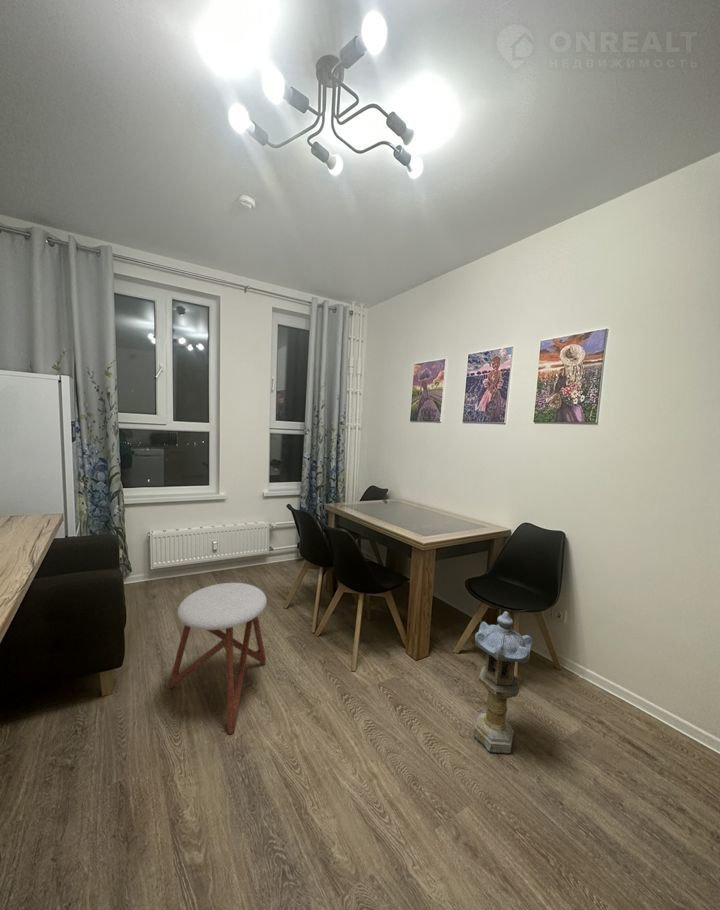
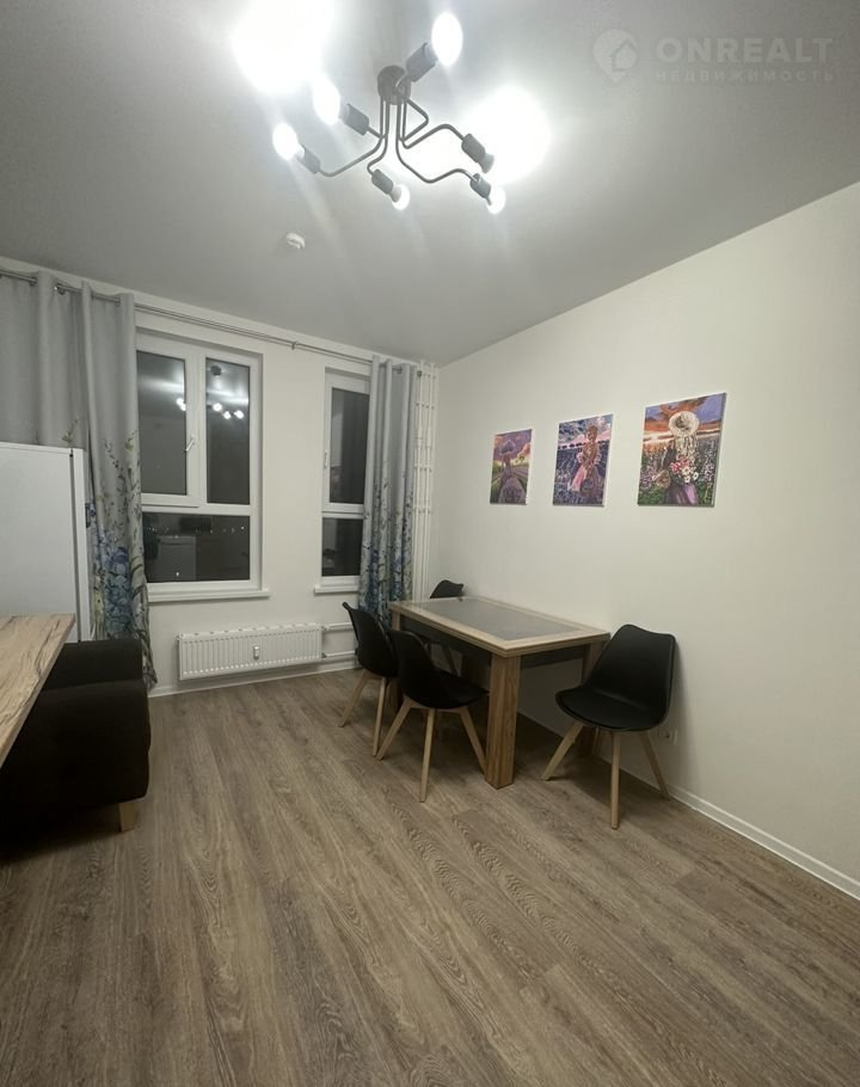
- stool [168,582,268,735]
- lantern [473,611,533,755]
